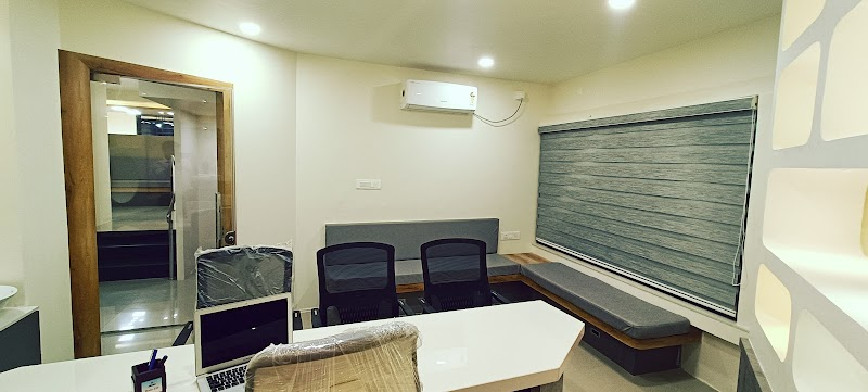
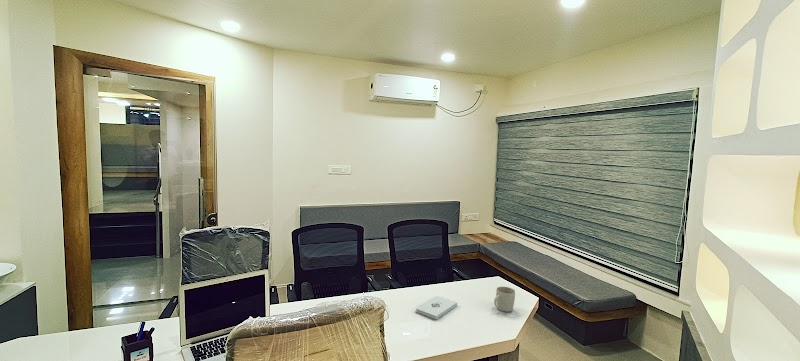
+ mug [493,286,516,313]
+ notepad [415,295,458,320]
